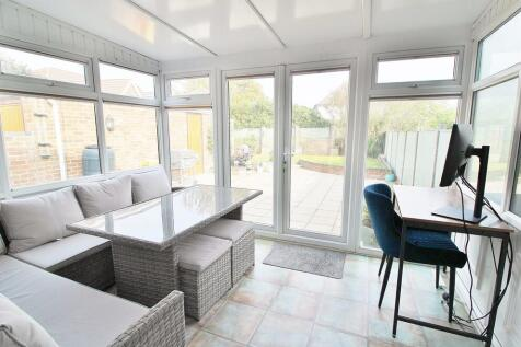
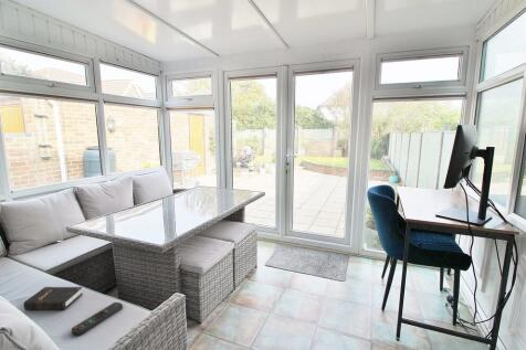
+ remote control [71,301,124,337]
+ hardback book [22,286,84,310]
